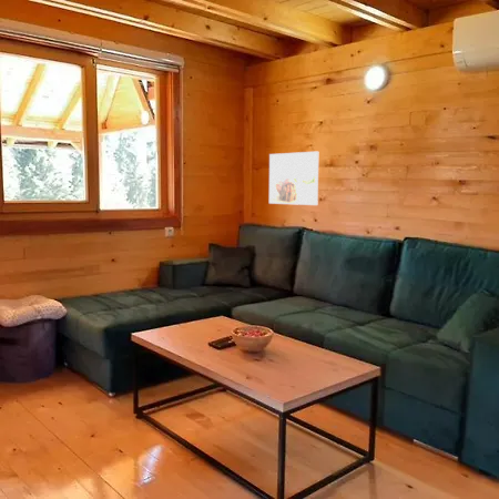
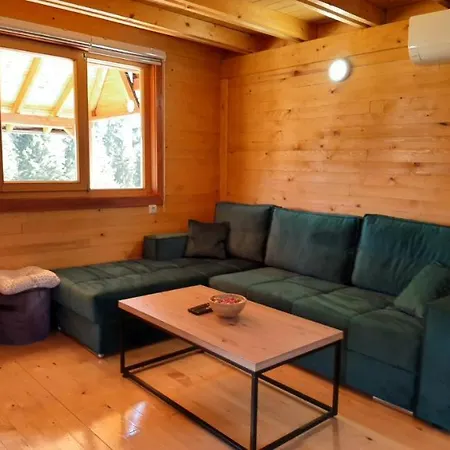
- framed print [268,151,319,206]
